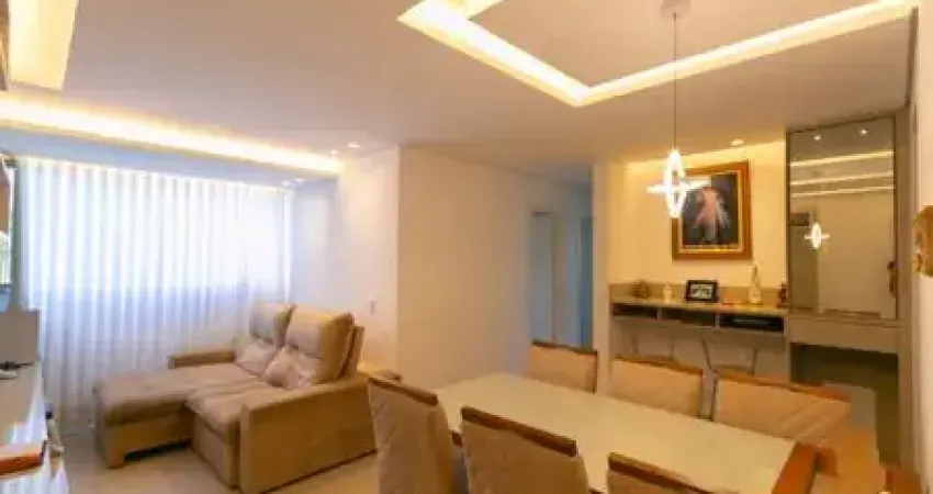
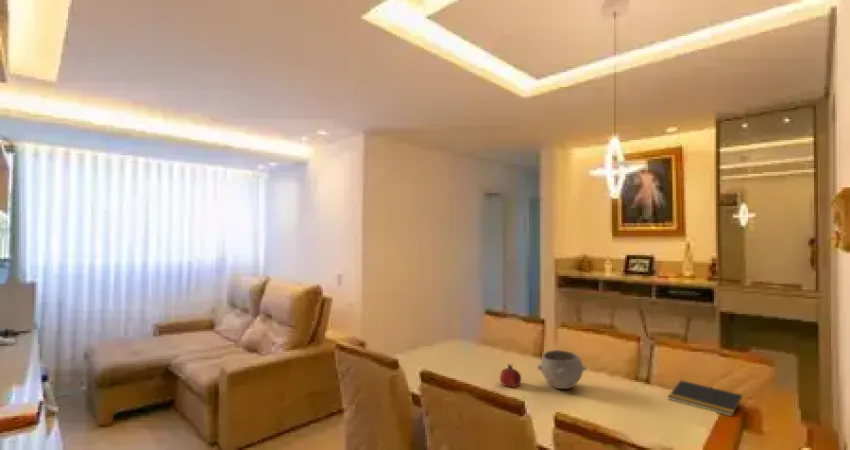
+ fruit [499,363,522,388]
+ notepad [667,379,743,417]
+ bowl [536,349,588,390]
